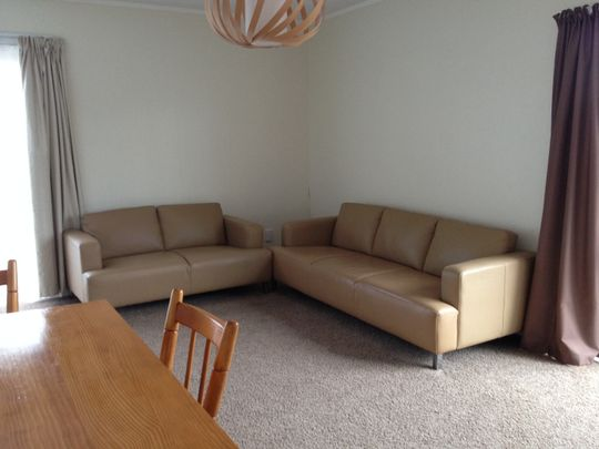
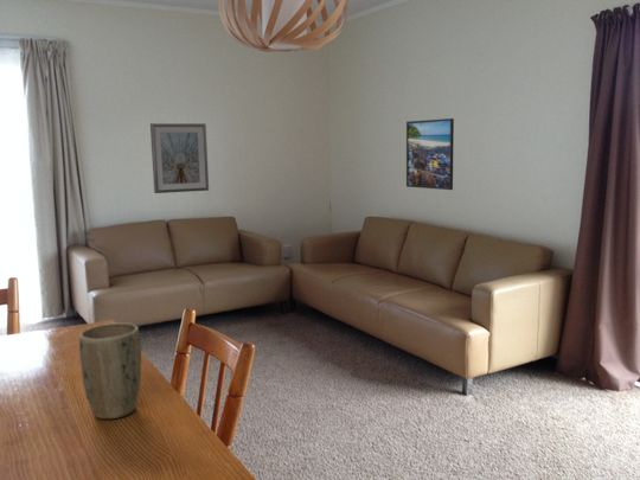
+ picture frame [149,122,210,194]
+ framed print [405,117,455,191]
+ plant pot [78,321,142,420]
